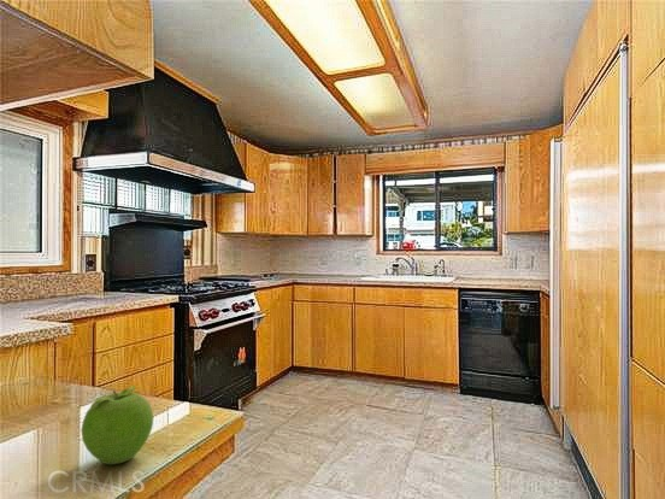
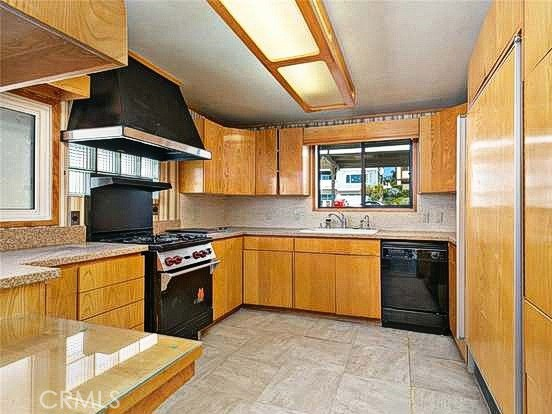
- fruit [81,384,154,465]
